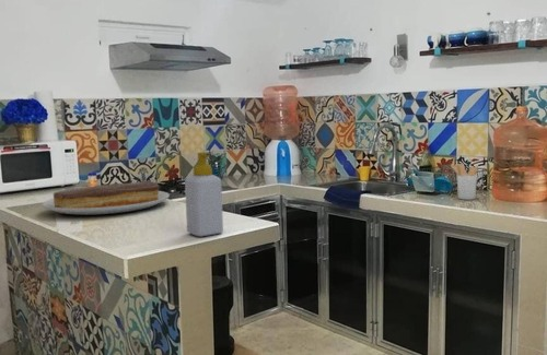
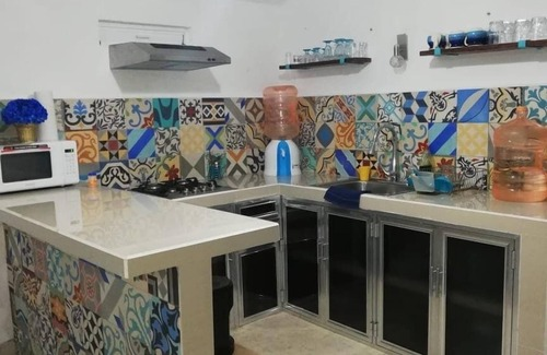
- soap bottle [184,151,224,237]
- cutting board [42,180,171,216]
- utensil holder [450,163,479,201]
